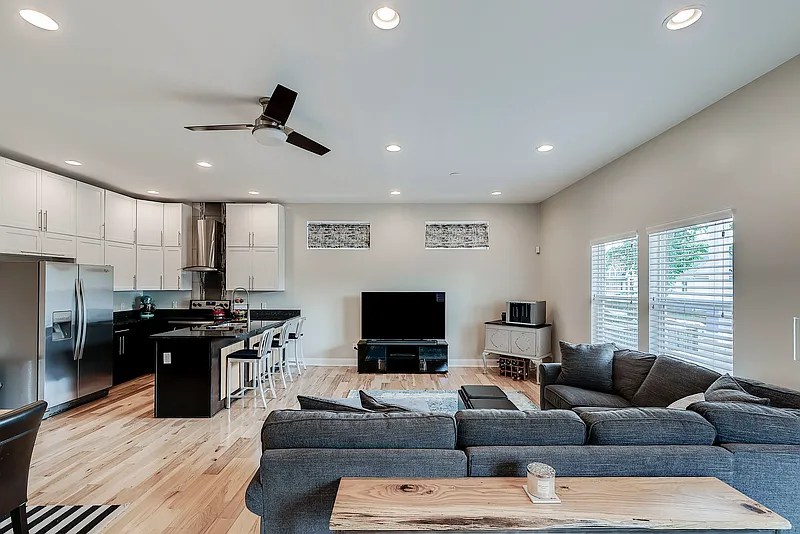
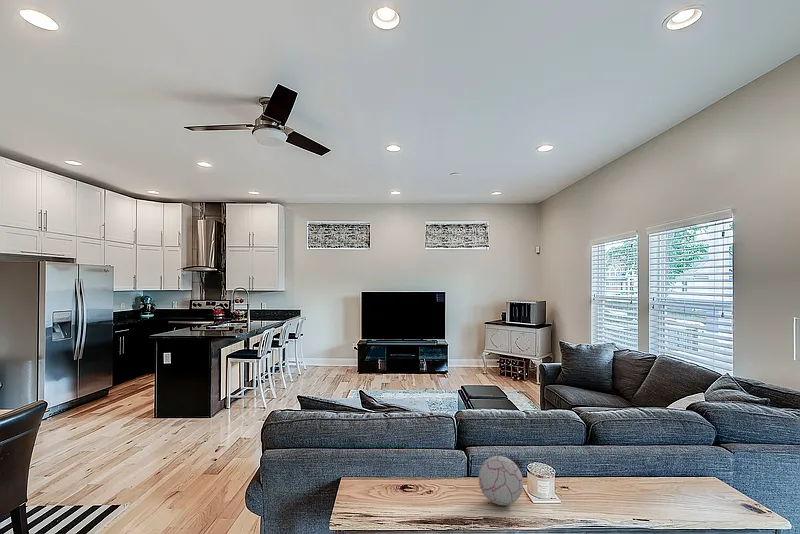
+ decorative ball [478,455,524,506]
